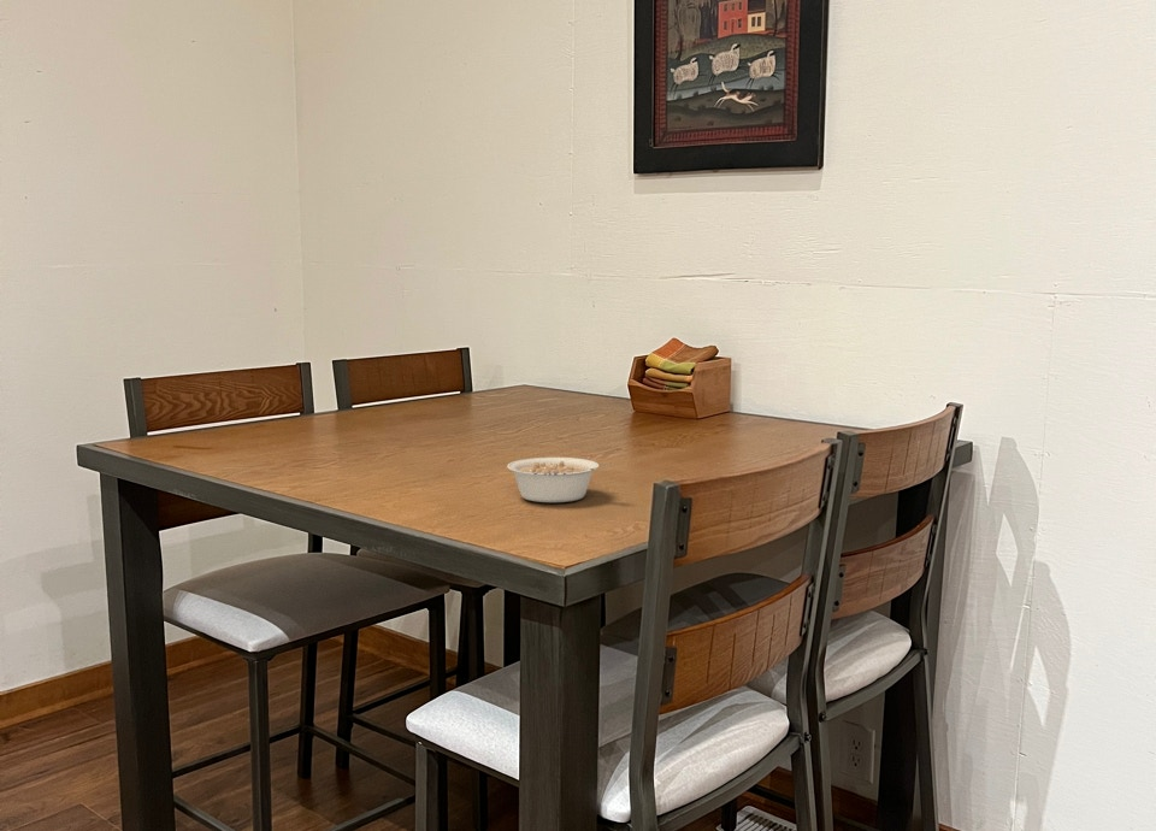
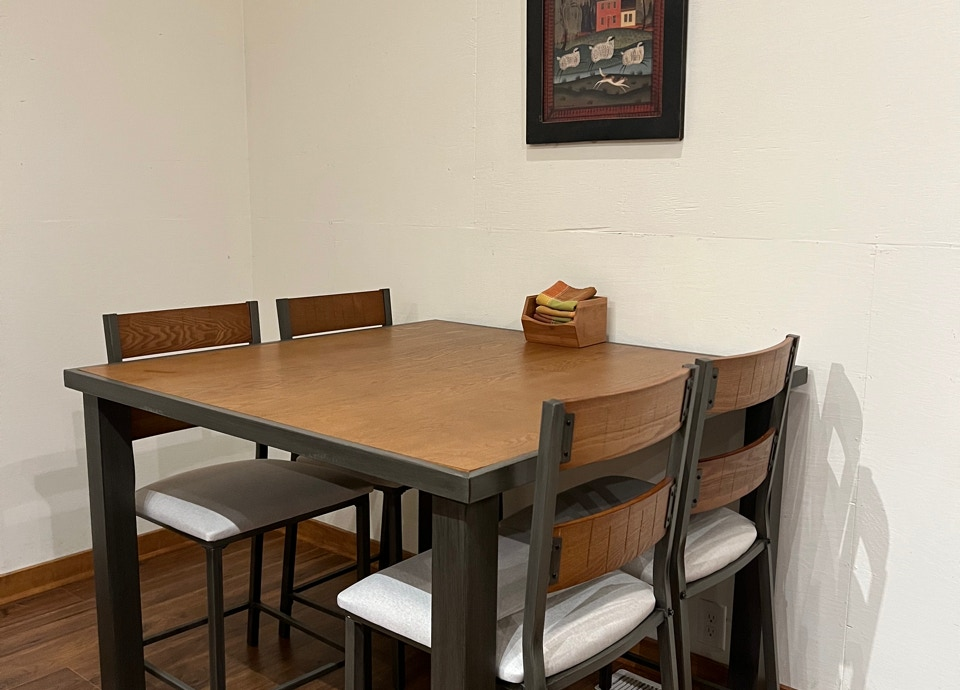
- legume [506,456,612,503]
